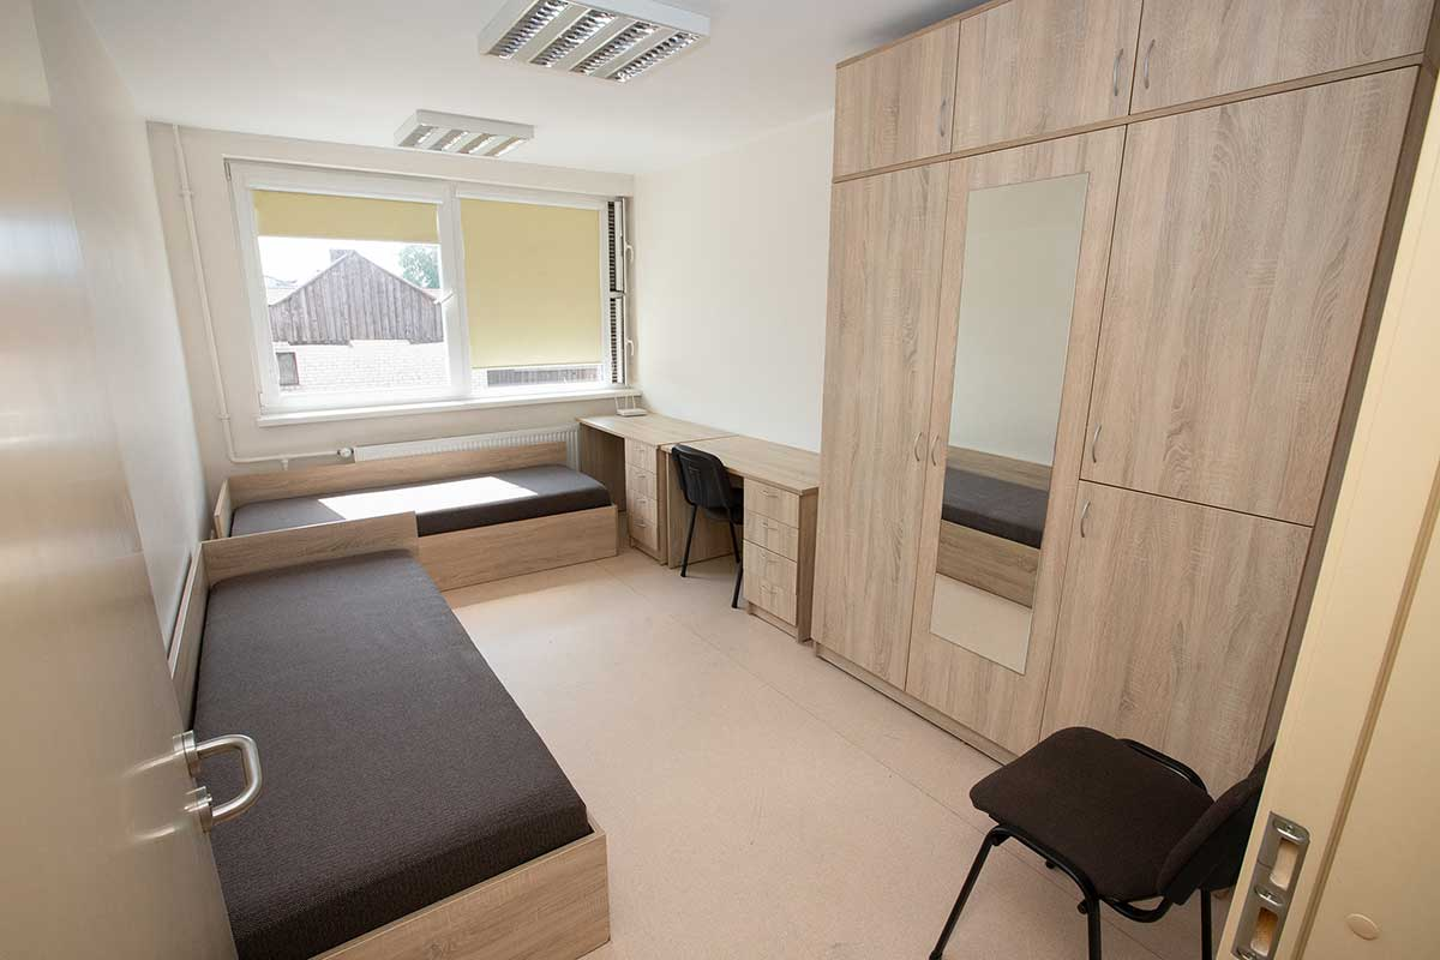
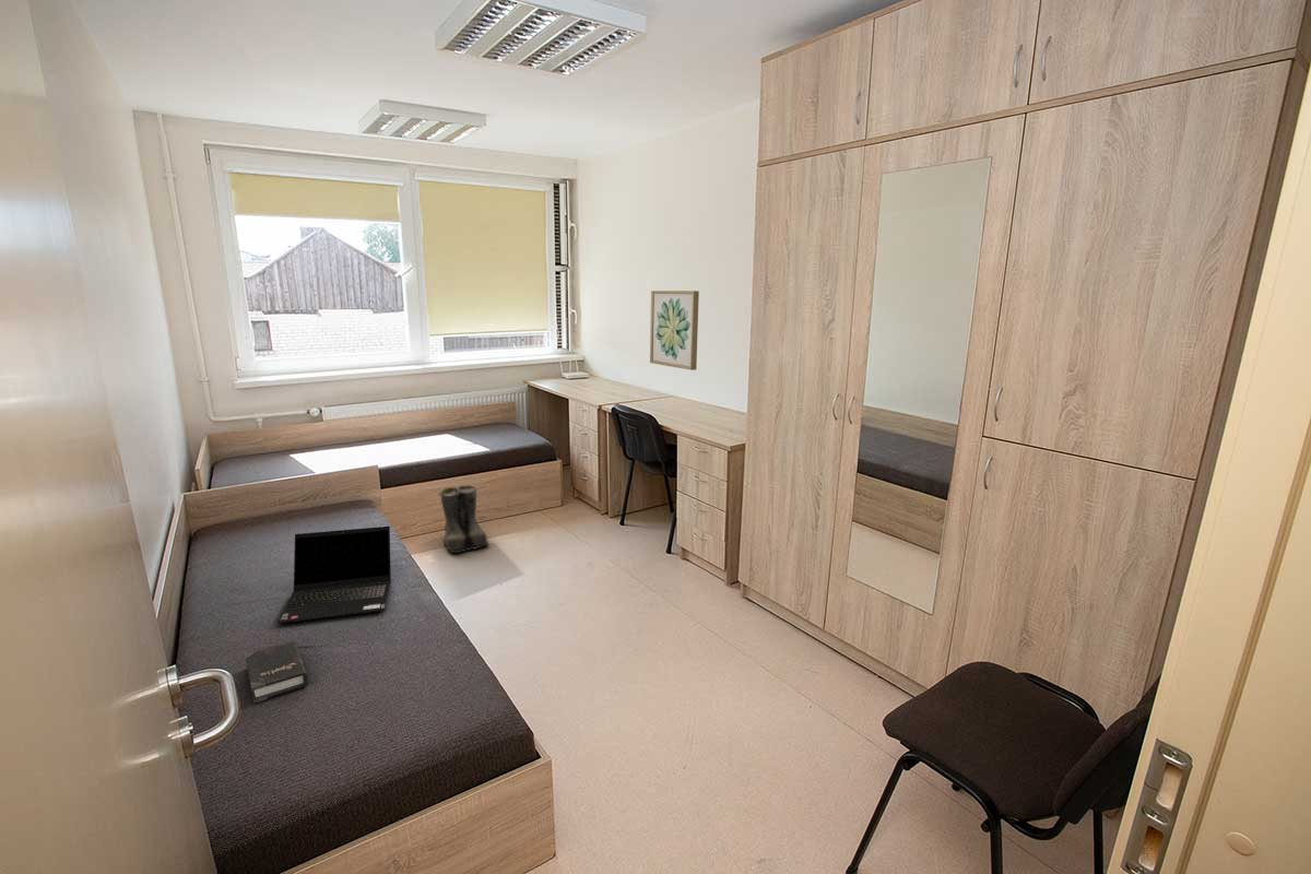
+ laptop computer [276,525,392,624]
+ hardback book [244,640,309,705]
+ wall art [649,290,700,371]
+ boots [438,484,491,554]
